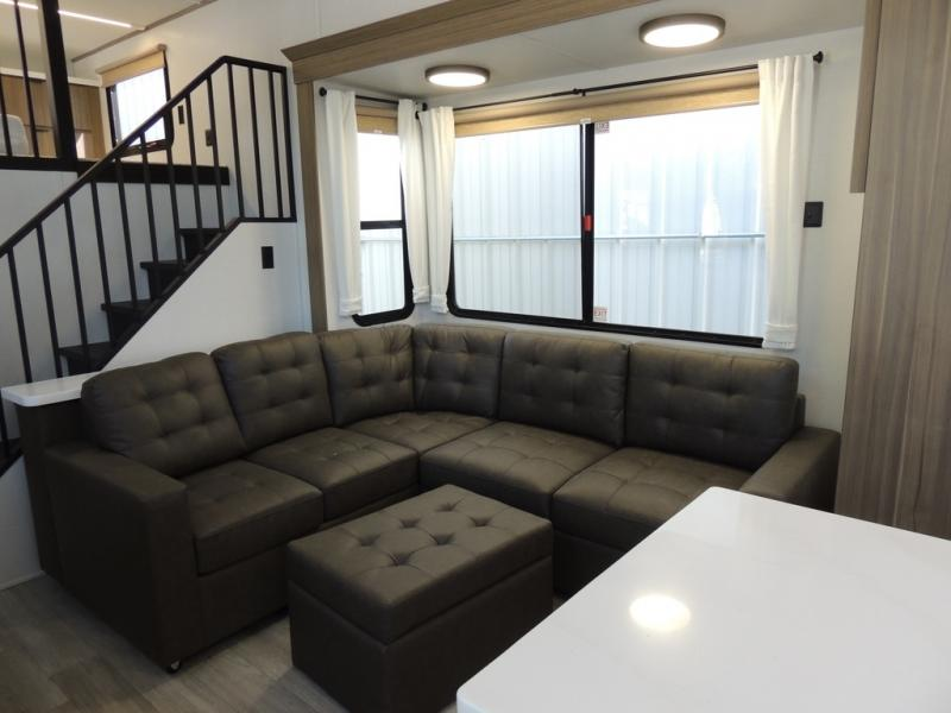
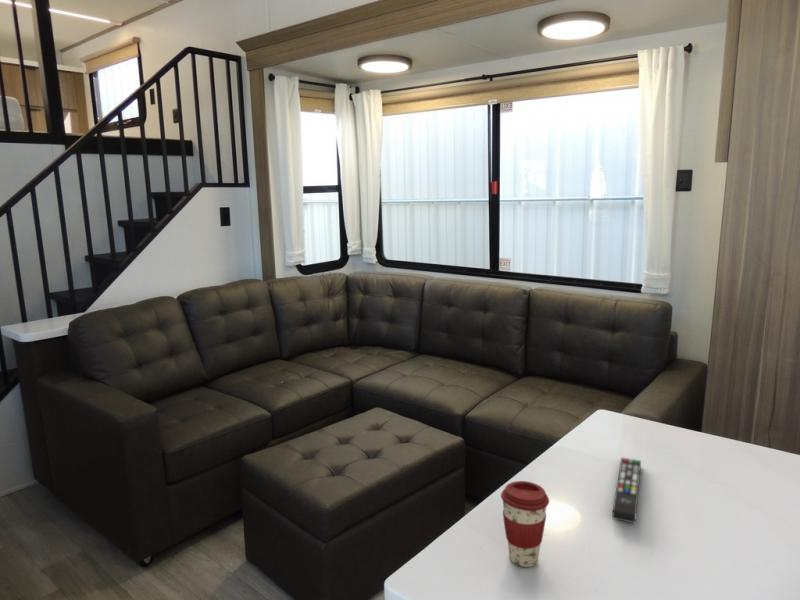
+ remote control [611,457,642,525]
+ coffee cup [500,480,550,568]
